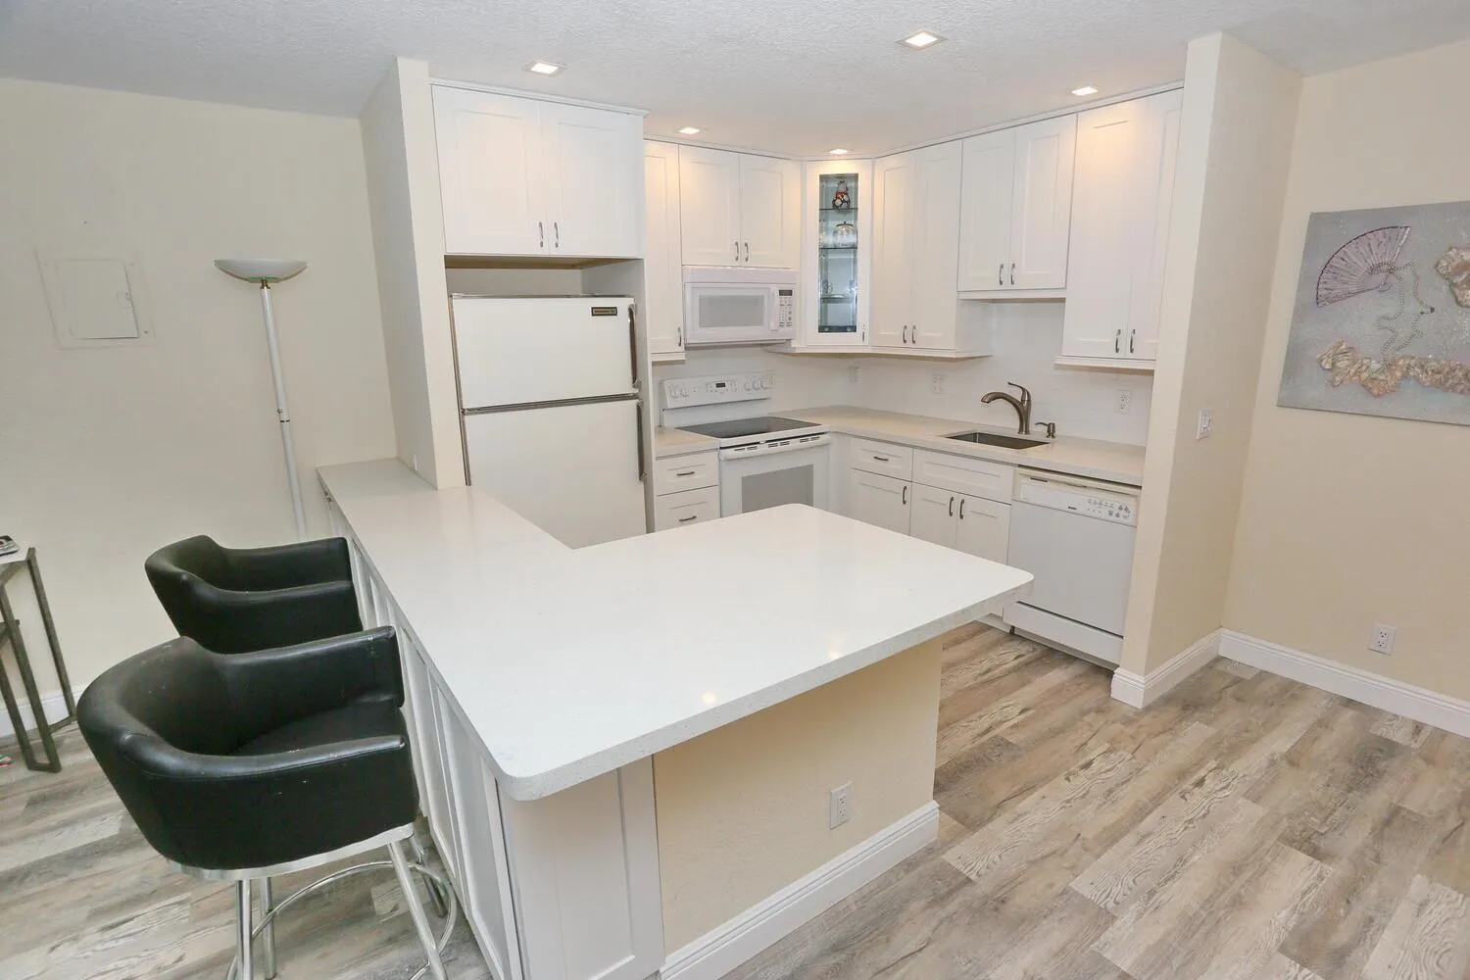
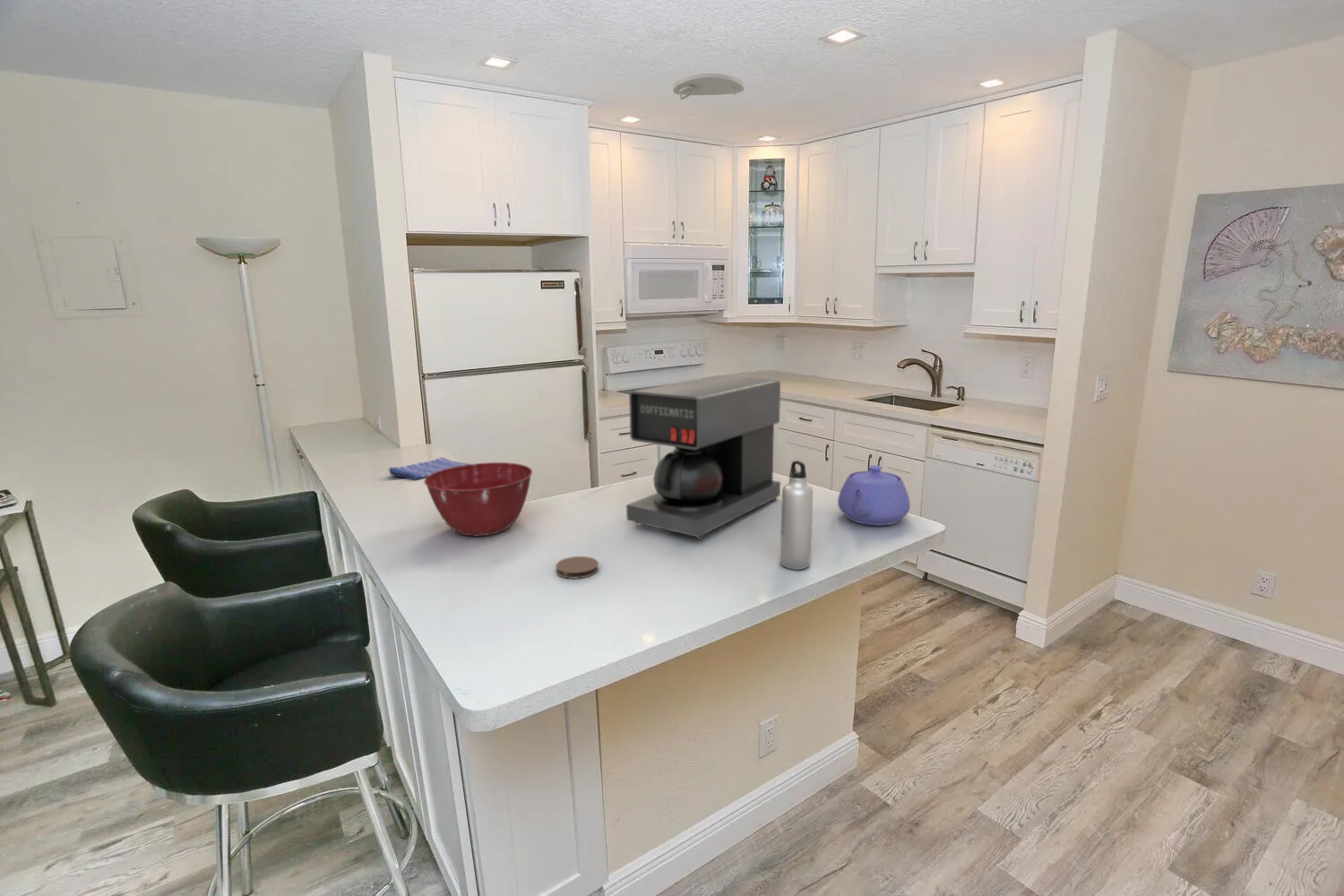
+ water bottle [780,460,814,571]
+ coaster [555,556,599,580]
+ mixing bowl [423,461,533,537]
+ dish towel [387,456,470,481]
+ teapot [837,464,911,526]
+ coffee maker [625,375,781,540]
+ smoke detector [672,73,745,100]
